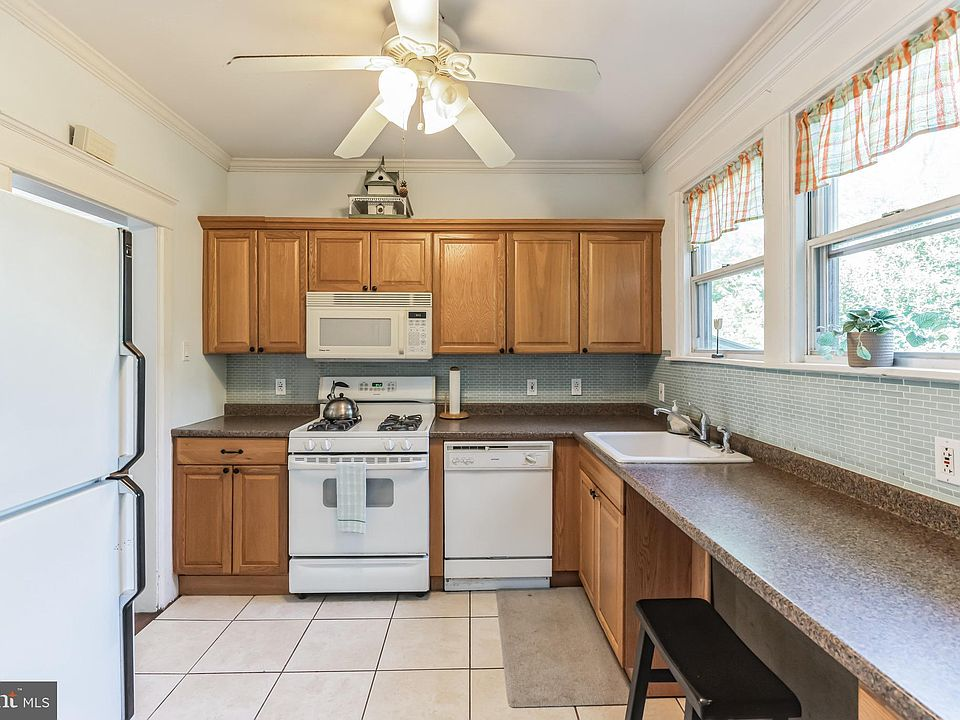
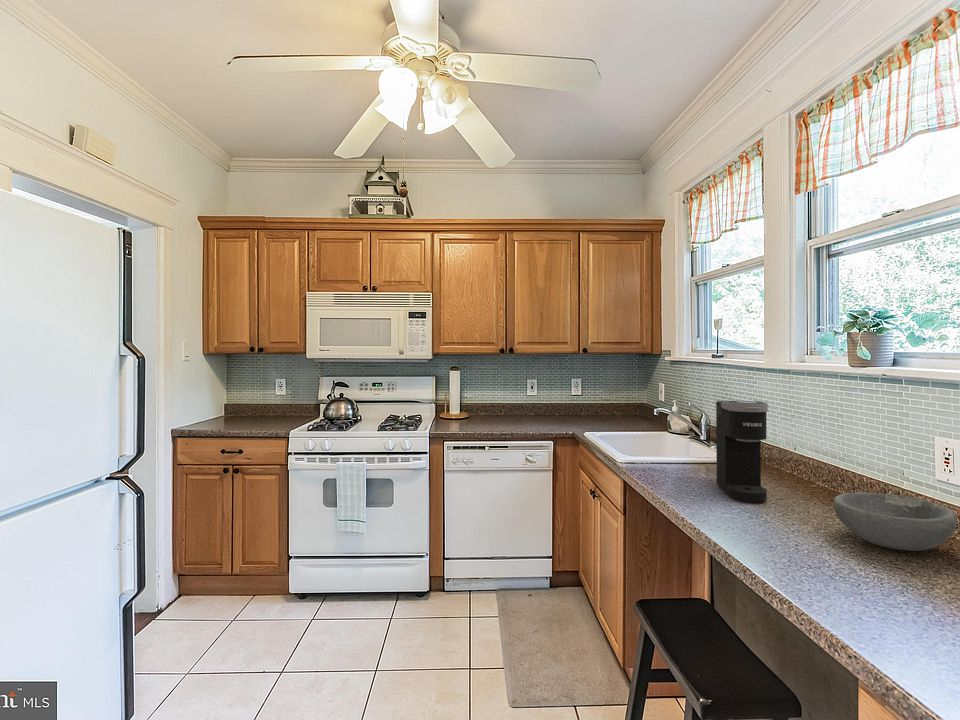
+ coffee maker [715,400,769,503]
+ bowl [833,491,958,552]
